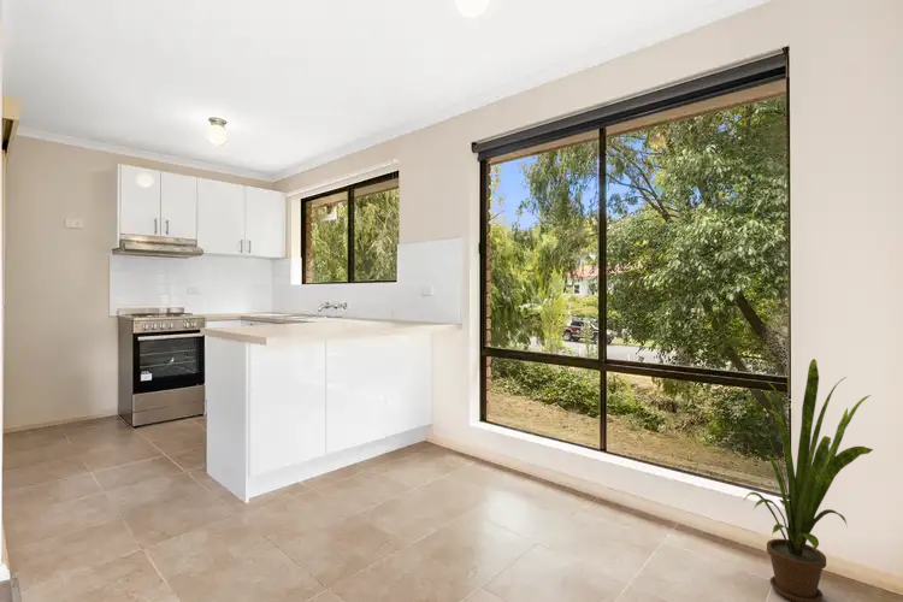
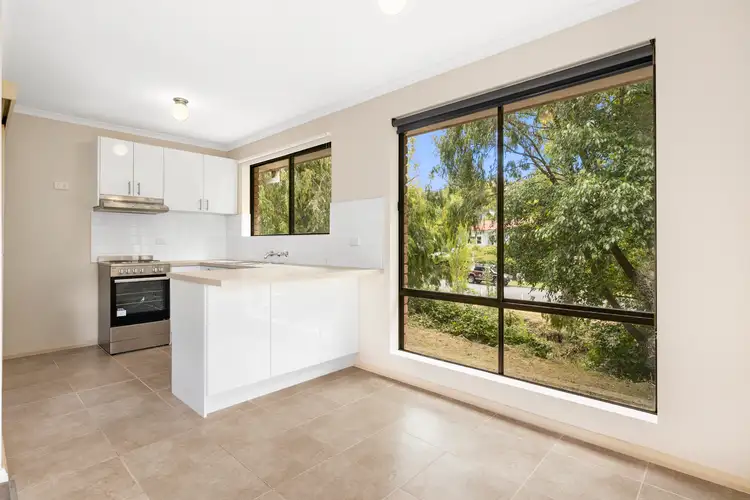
- house plant [725,358,874,602]
